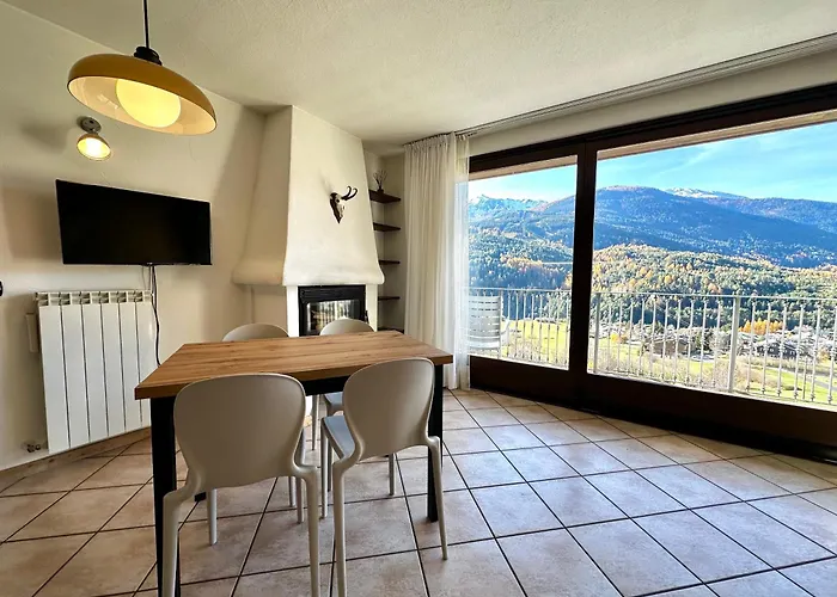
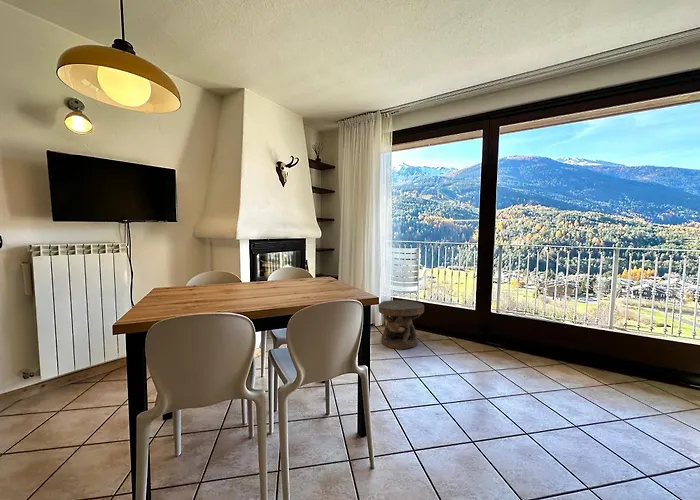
+ side table [378,299,425,350]
